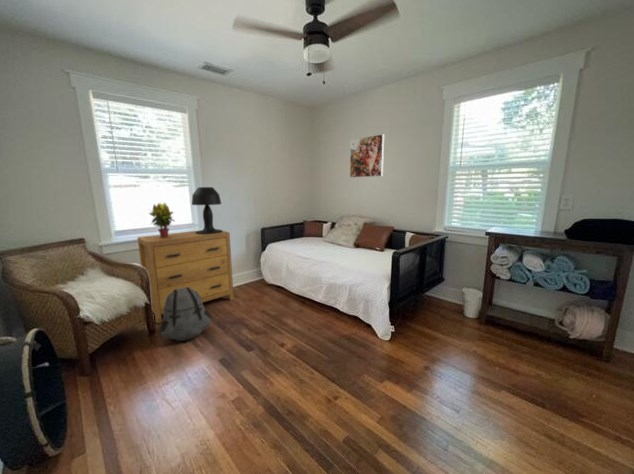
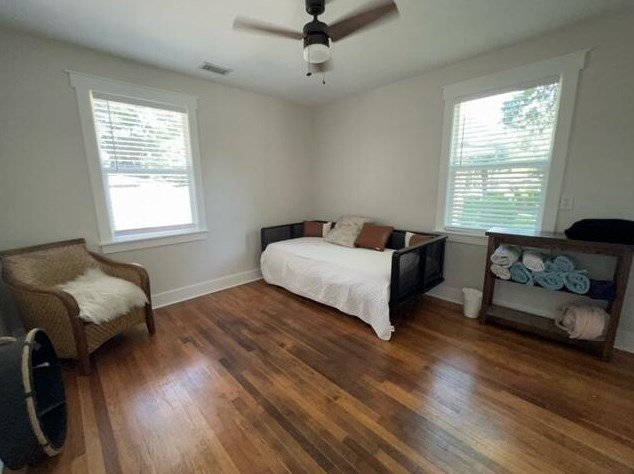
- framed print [349,133,385,179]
- dresser [136,230,235,324]
- backpack [158,287,213,342]
- potted plant [148,201,175,238]
- table lamp [191,186,223,234]
